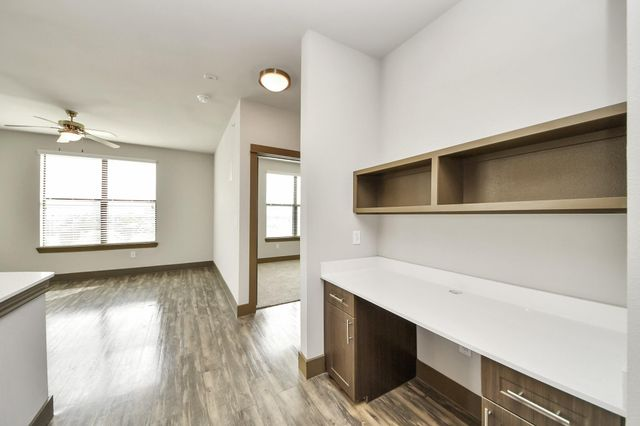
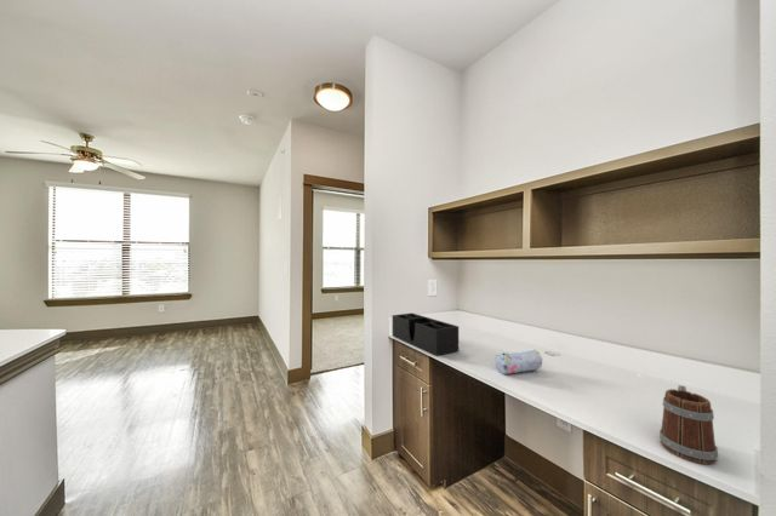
+ desk organizer [392,313,460,357]
+ pencil case [493,348,543,375]
+ mug [658,384,719,465]
